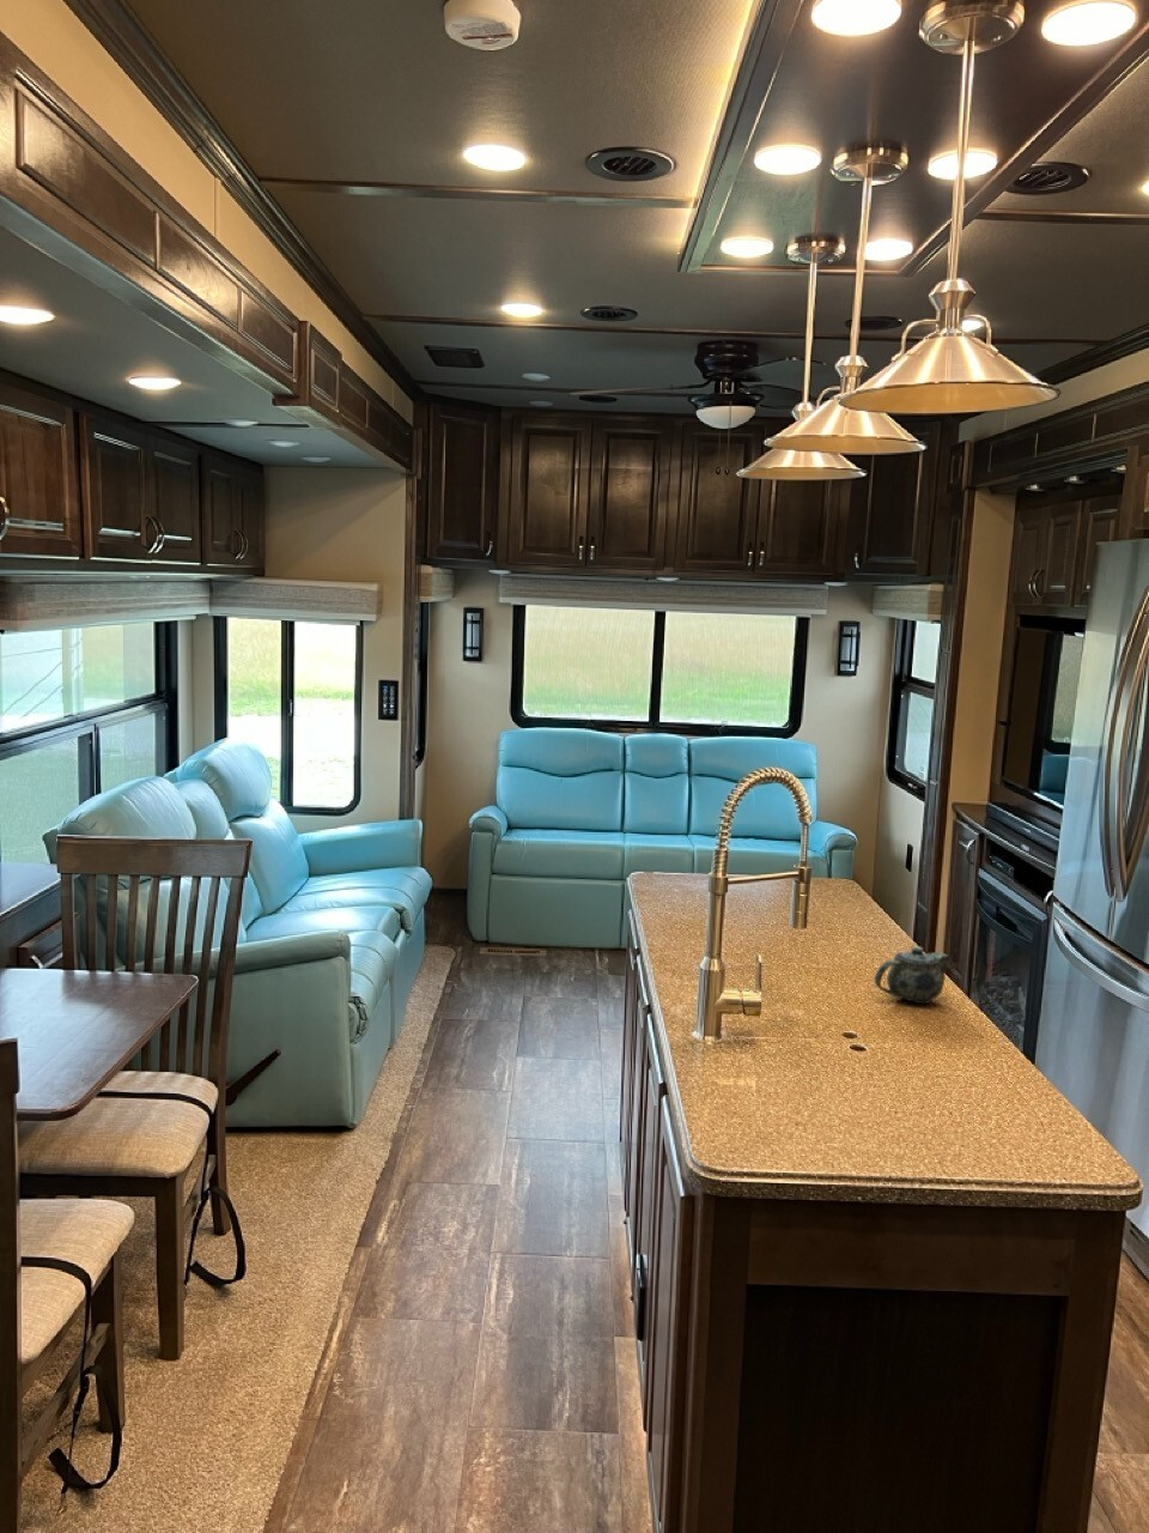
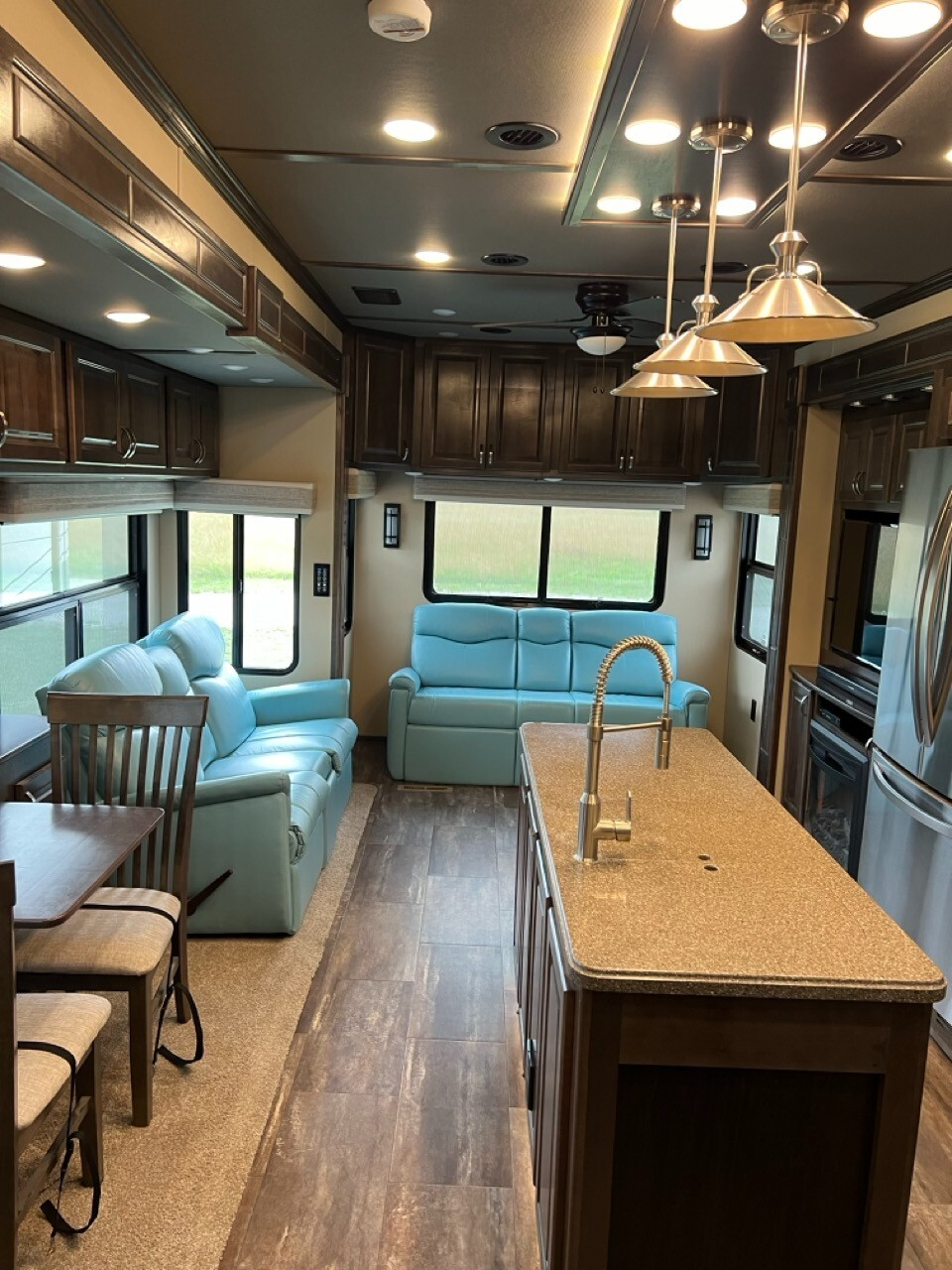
- chinaware [874,945,952,1004]
